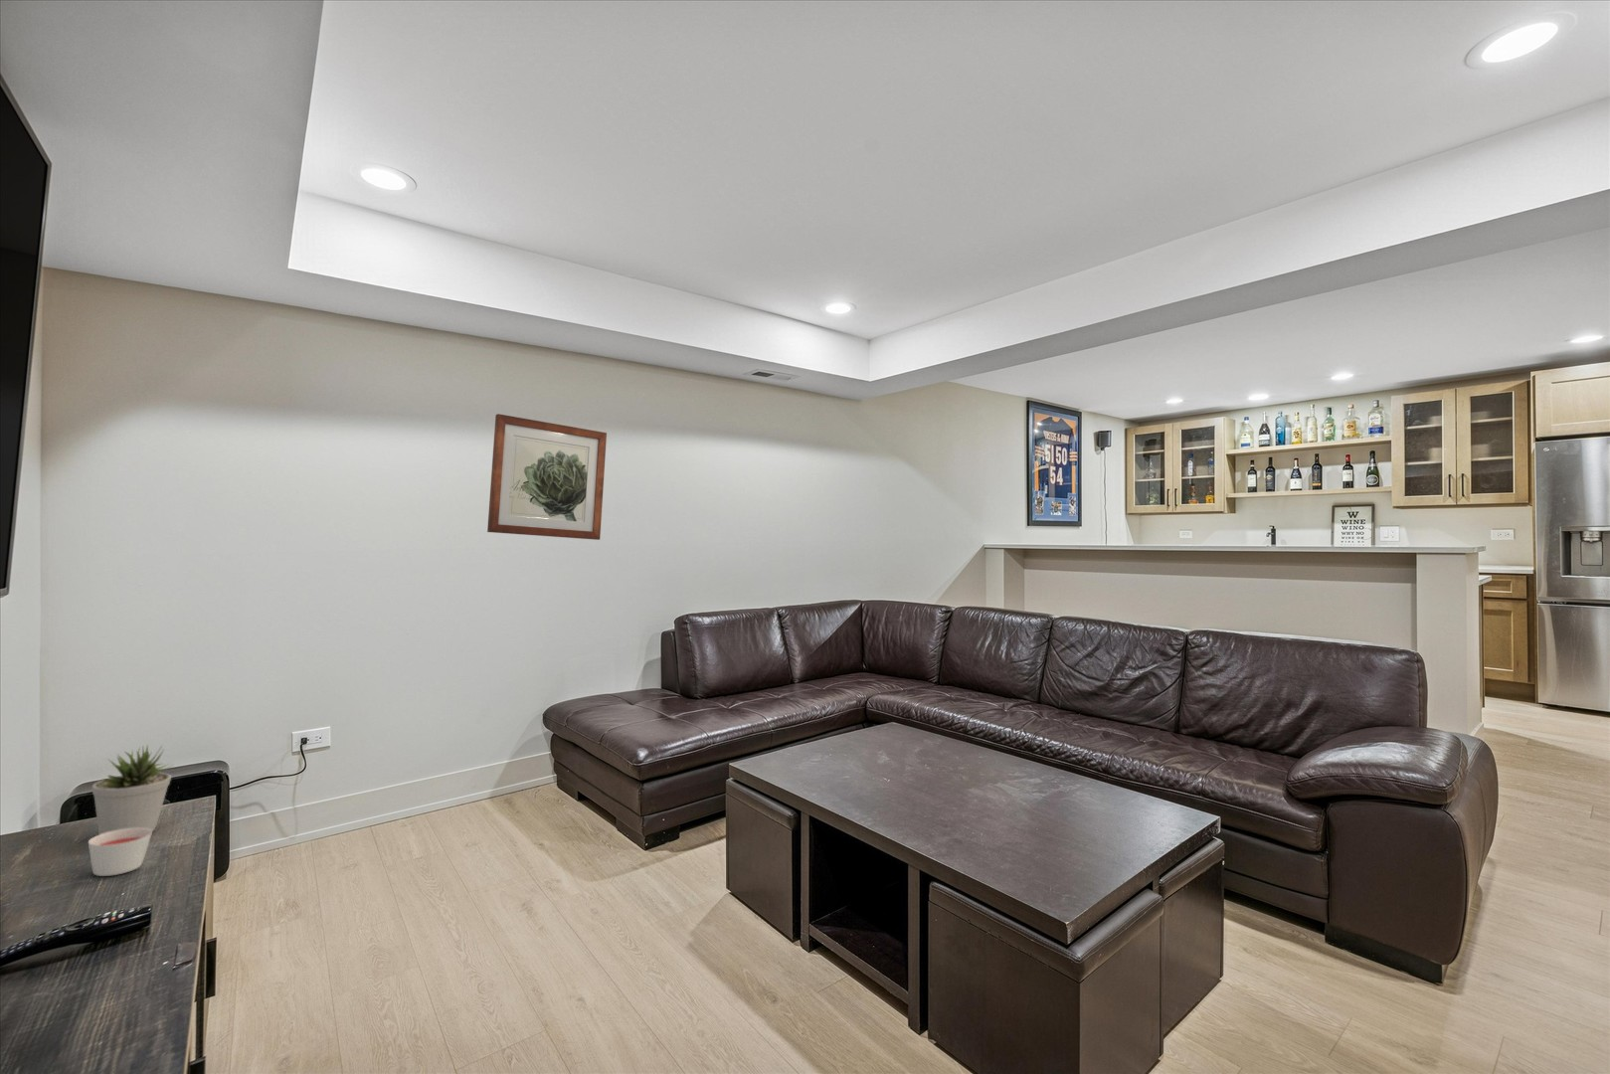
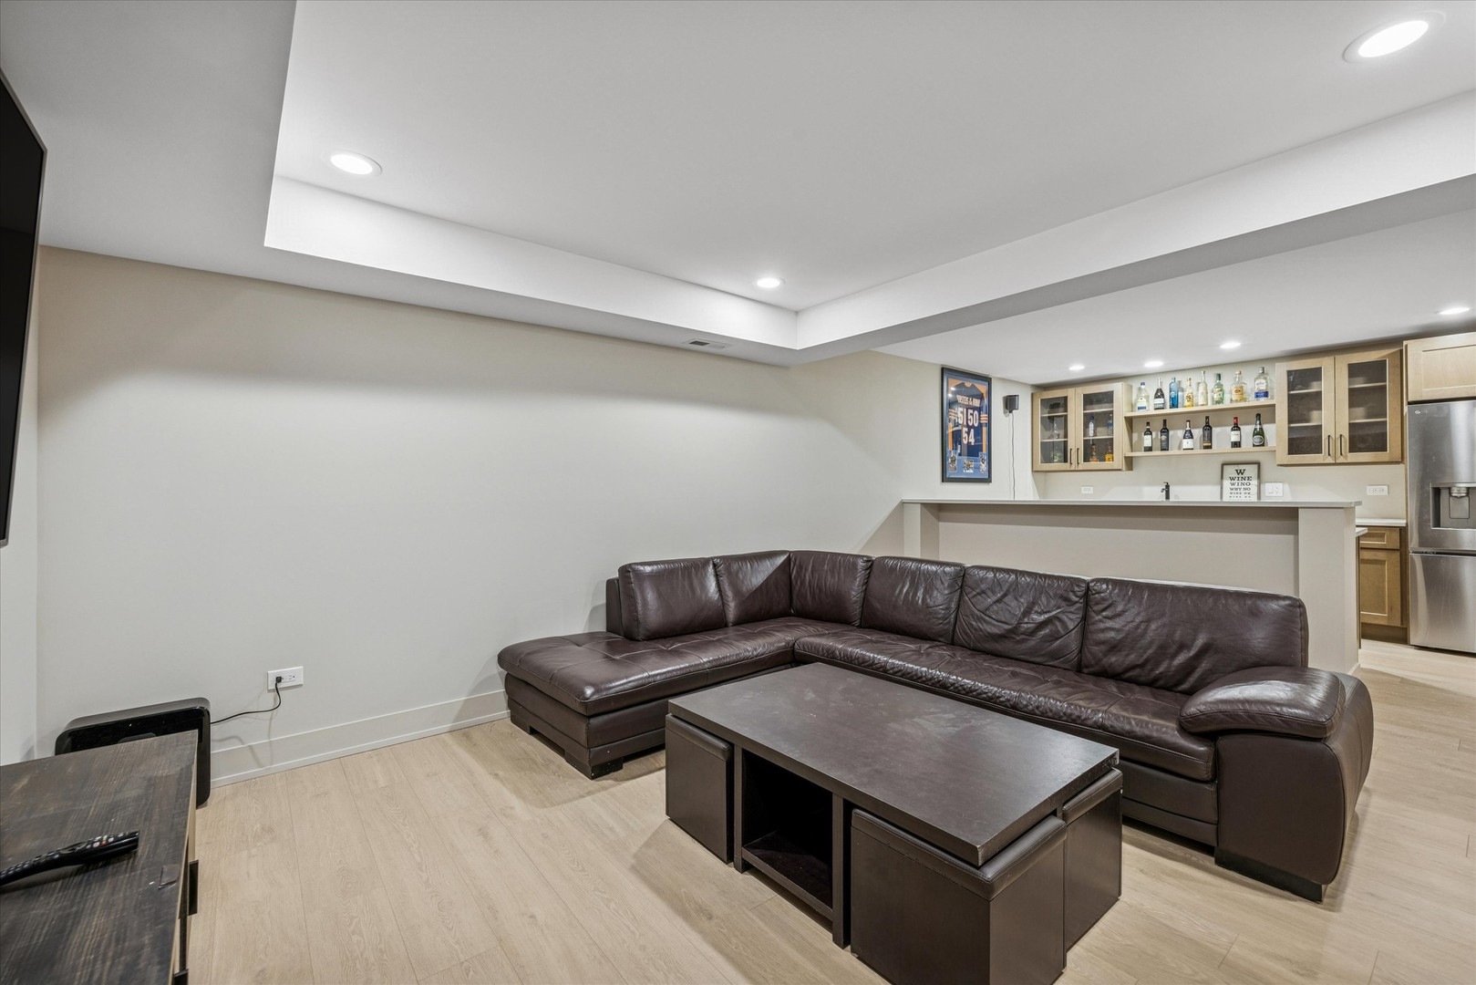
- candle [88,828,153,877]
- wall art [487,412,608,541]
- potted plant [91,743,175,835]
